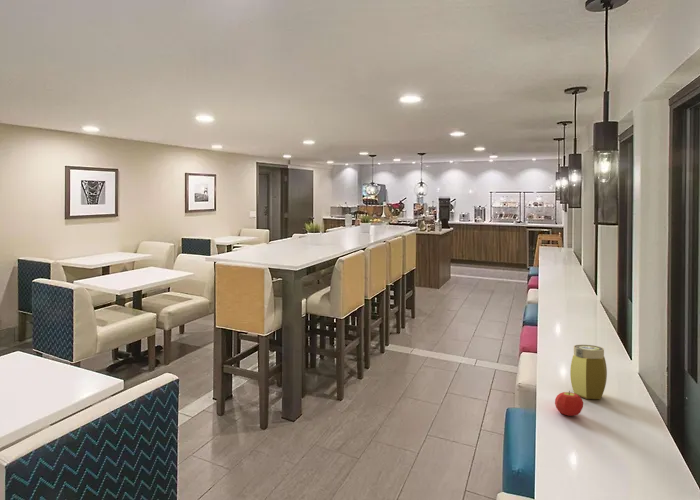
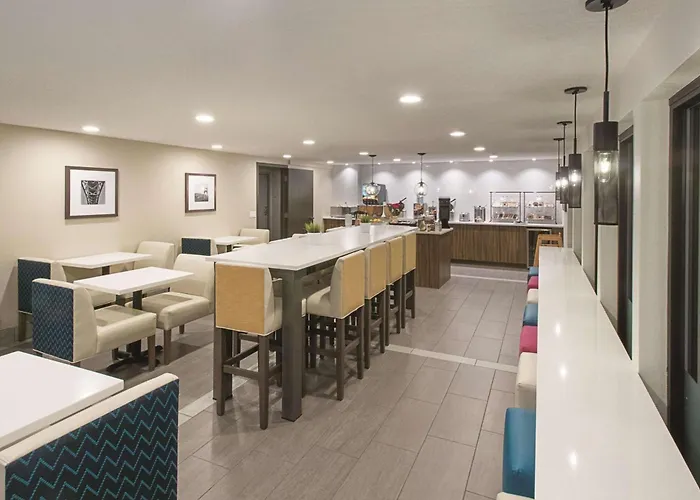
- fruit [554,390,584,417]
- jar [569,344,608,400]
